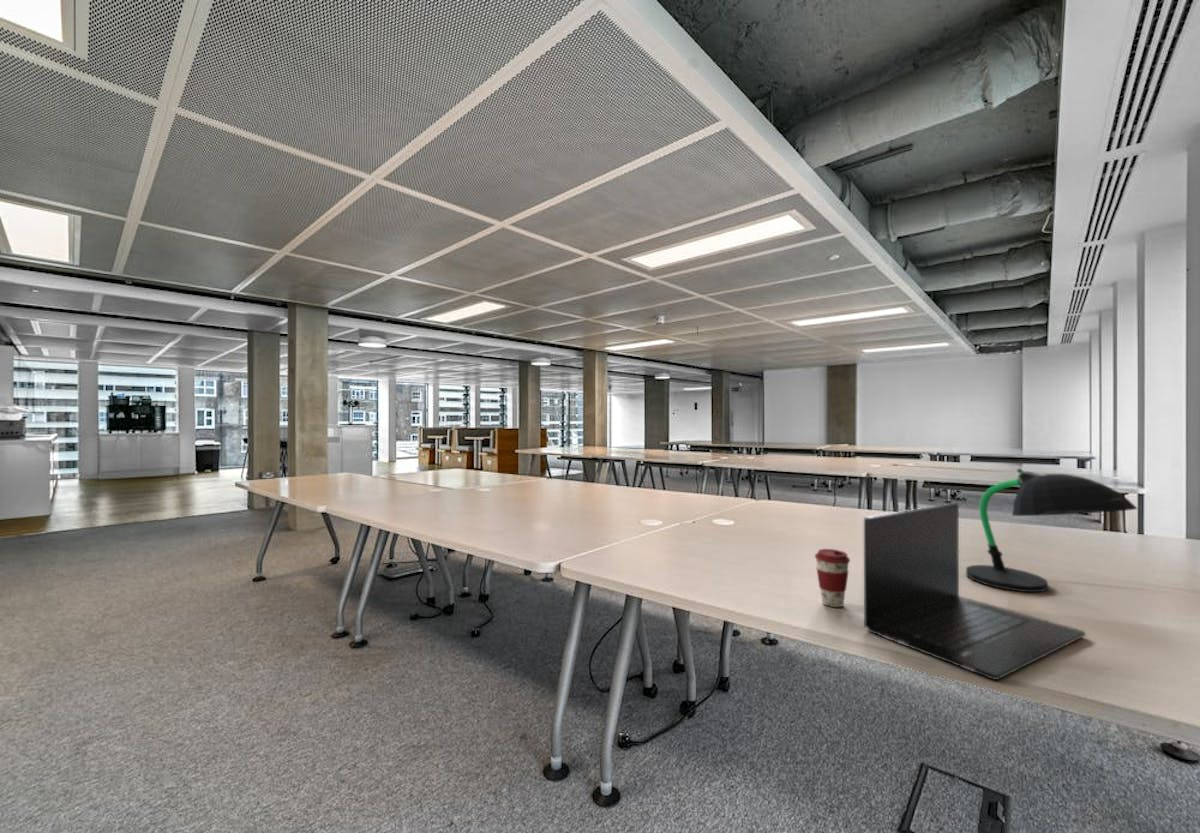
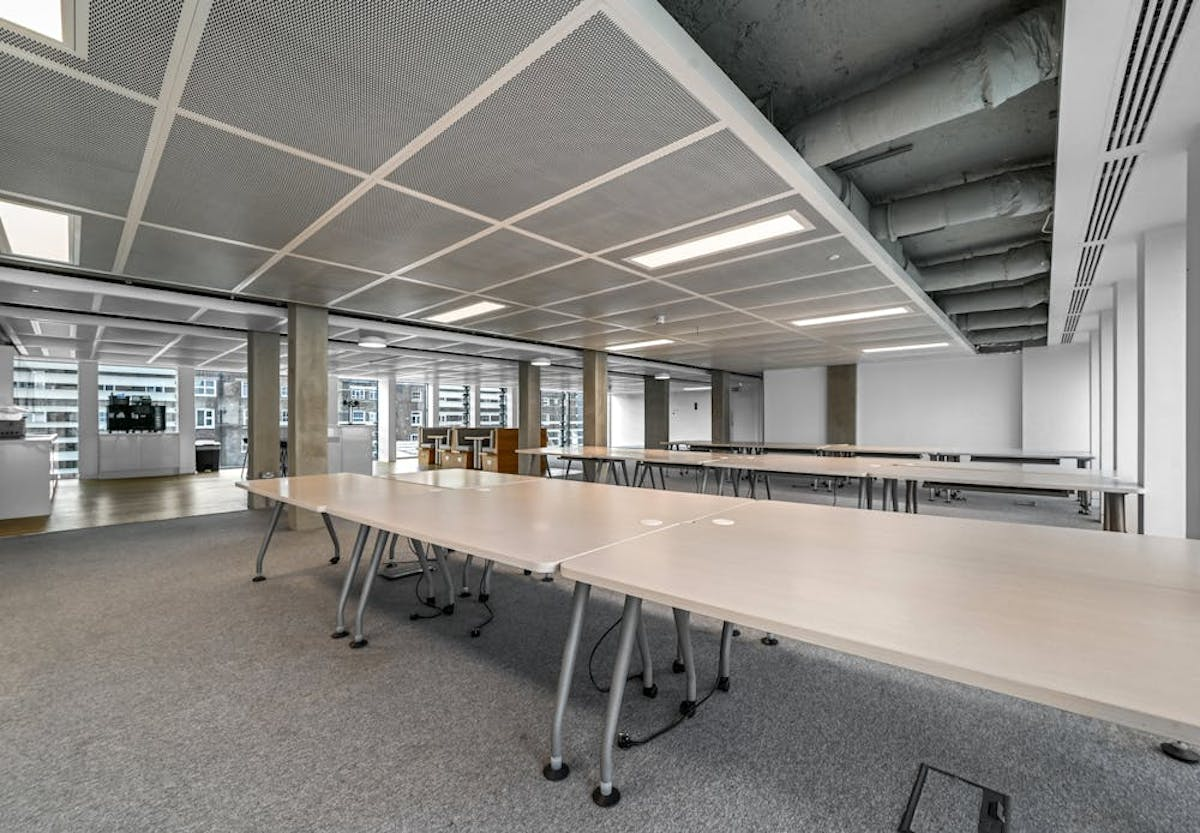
- laptop [863,502,1087,681]
- desk lamp [965,468,1139,593]
- coffee cup [814,548,851,608]
